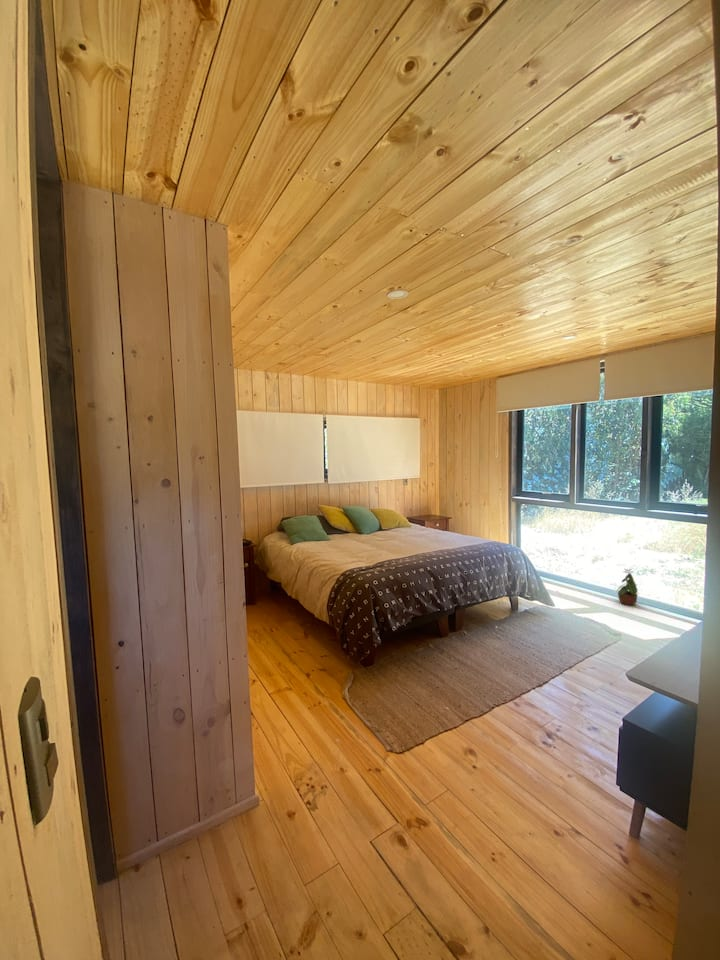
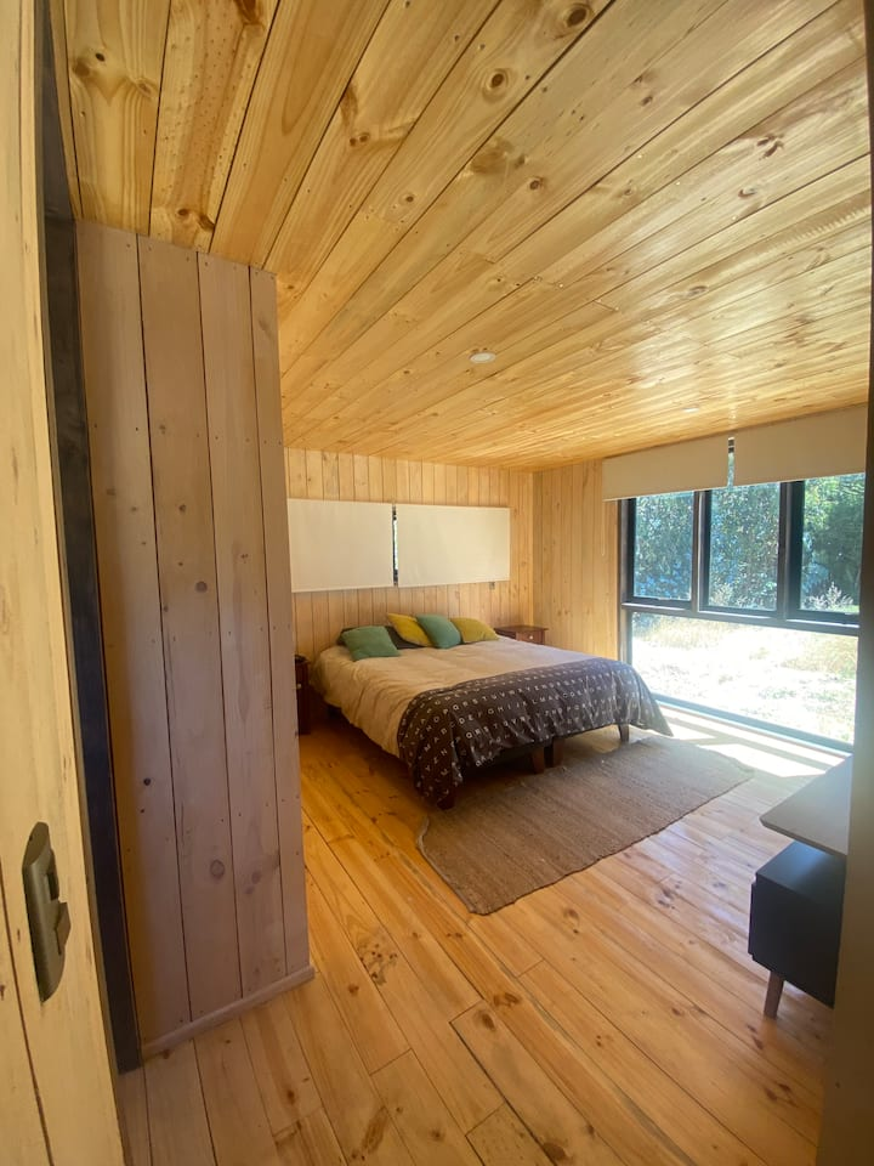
- potted plant [616,568,639,606]
